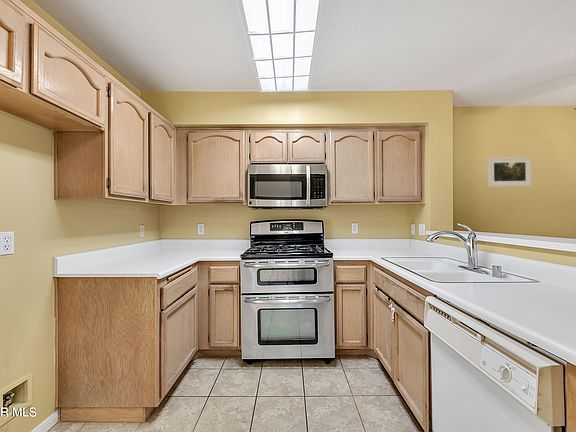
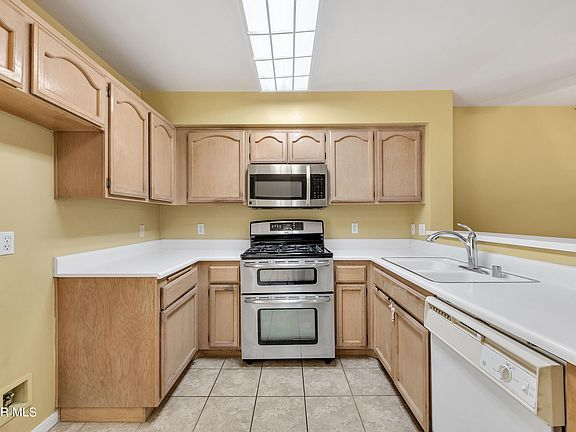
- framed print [487,156,532,188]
